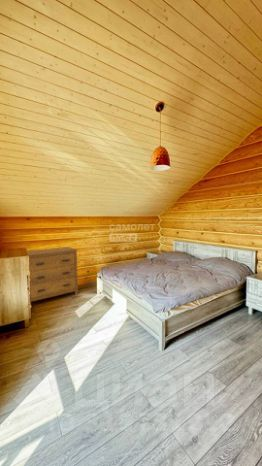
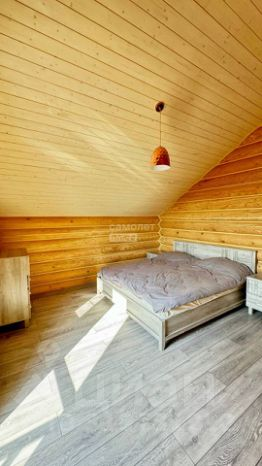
- dresser [26,246,79,304]
